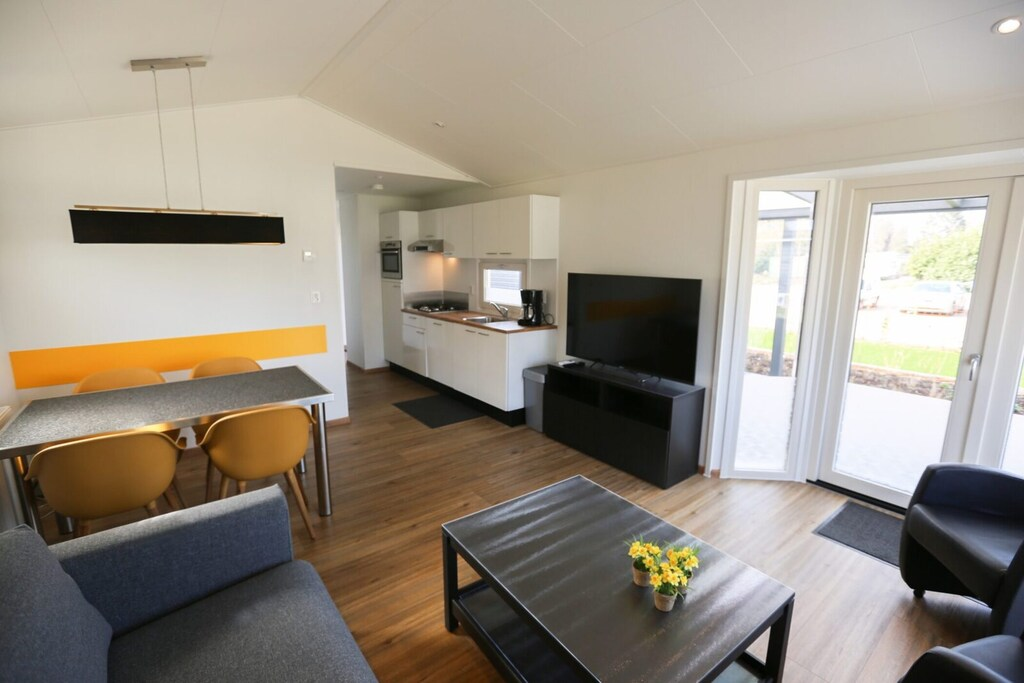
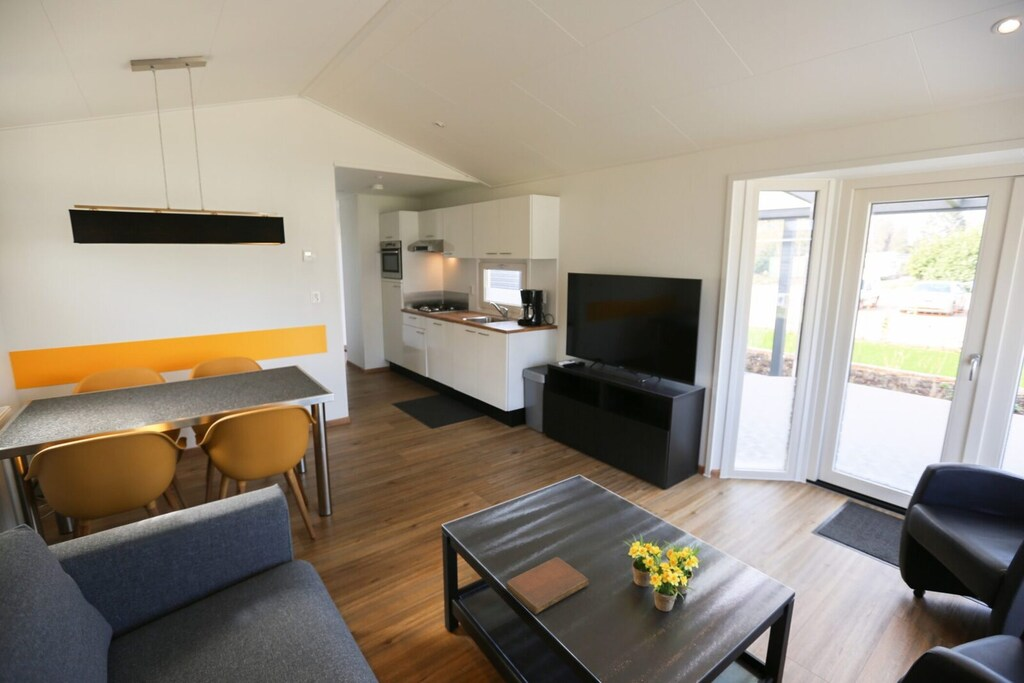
+ notebook [505,556,590,615]
